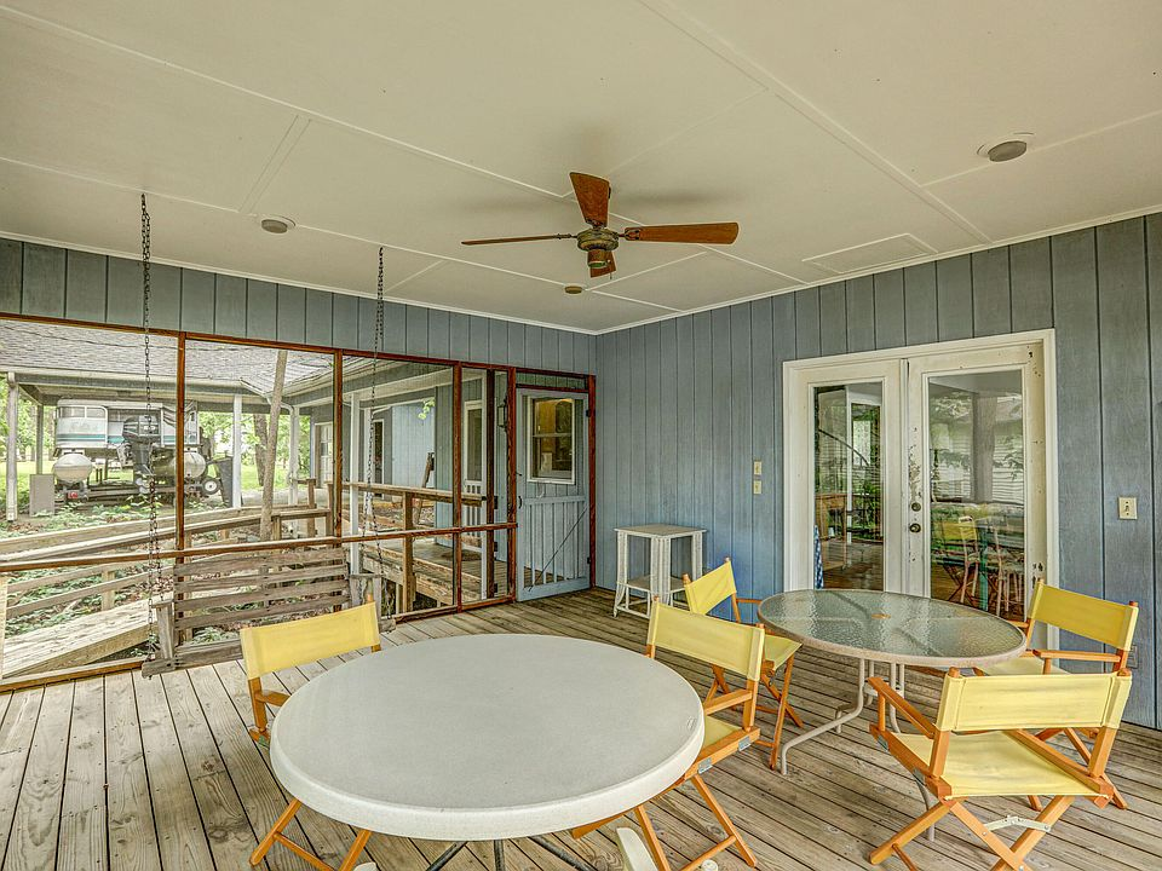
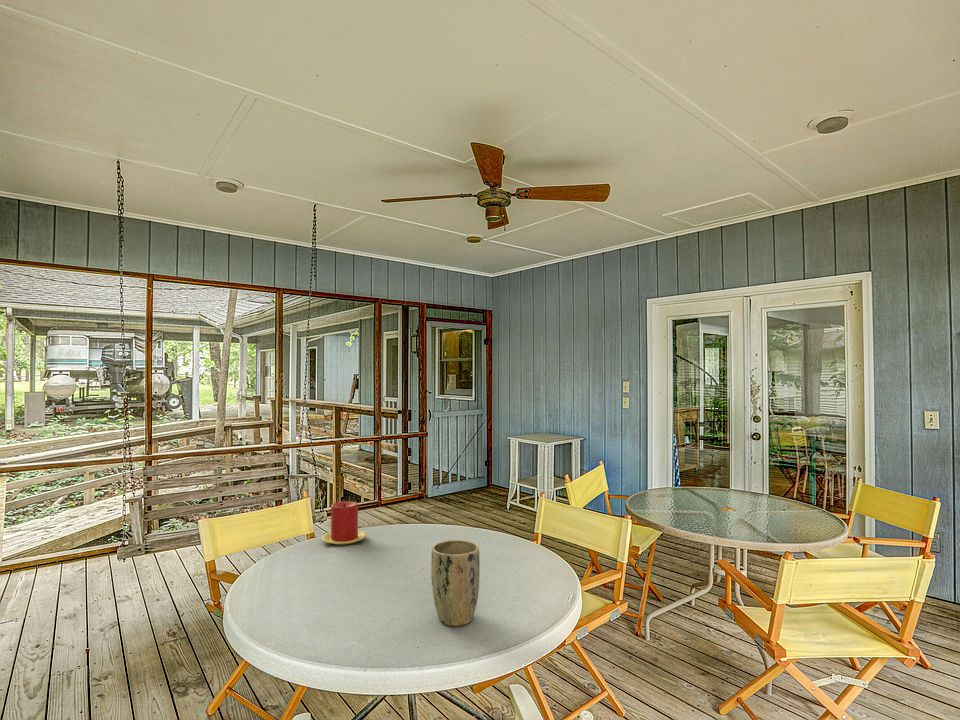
+ plant pot [430,539,481,627]
+ candle [321,500,367,546]
